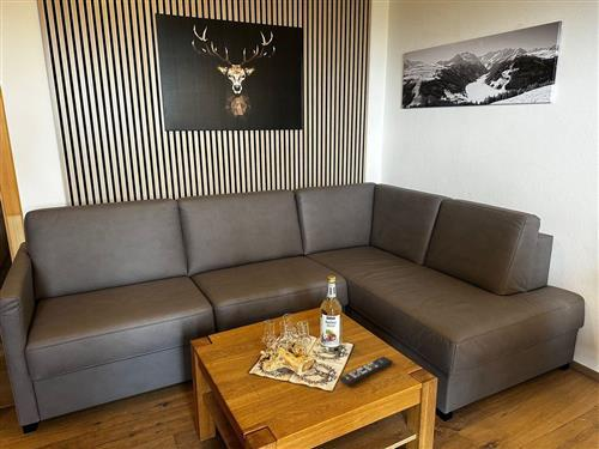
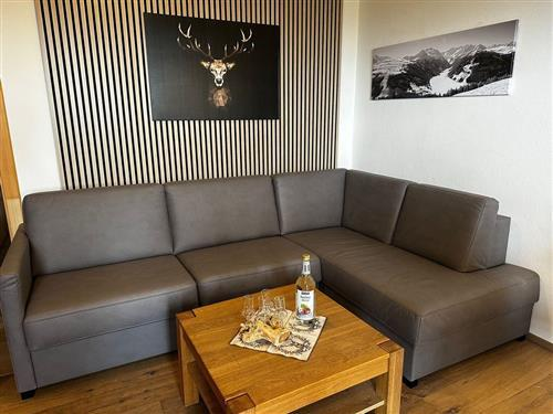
- remote control [339,356,394,387]
